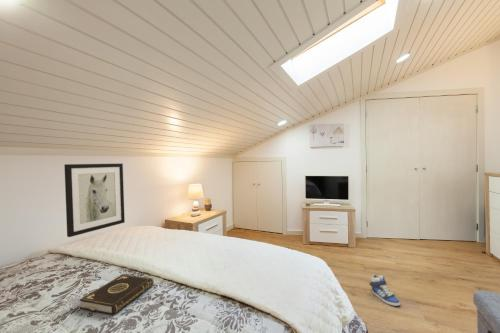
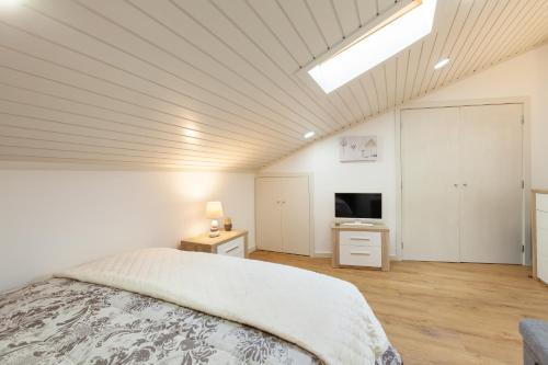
- sneaker [368,274,401,307]
- book [78,274,155,316]
- wall art [63,162,126,238]
